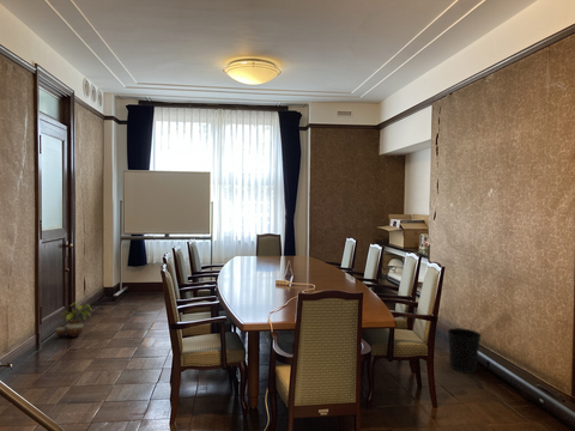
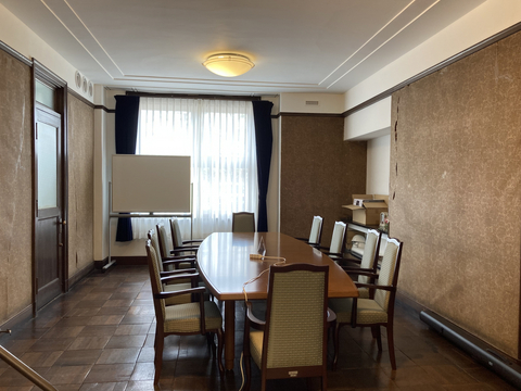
- potted plant [54,301,92,339]
- wastebasket [447,327,483,374]
